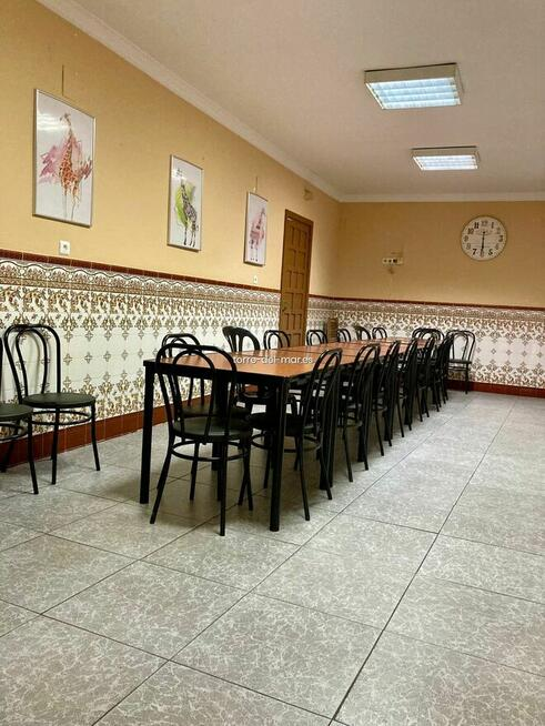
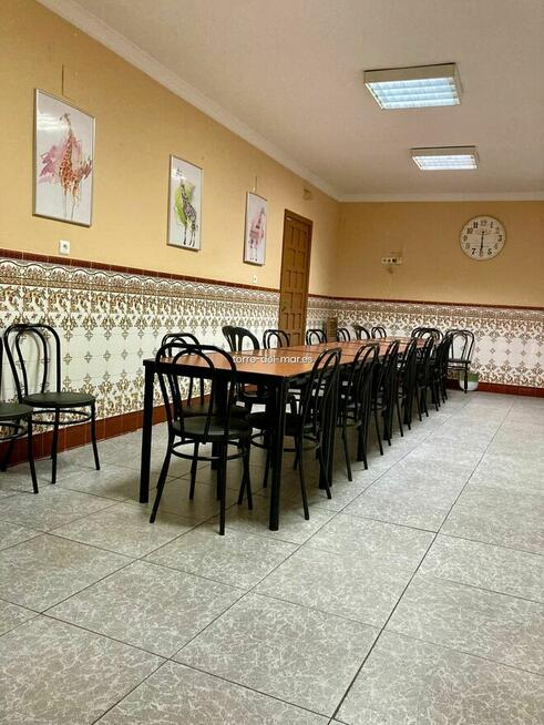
+ planter [459,370,481,391]
